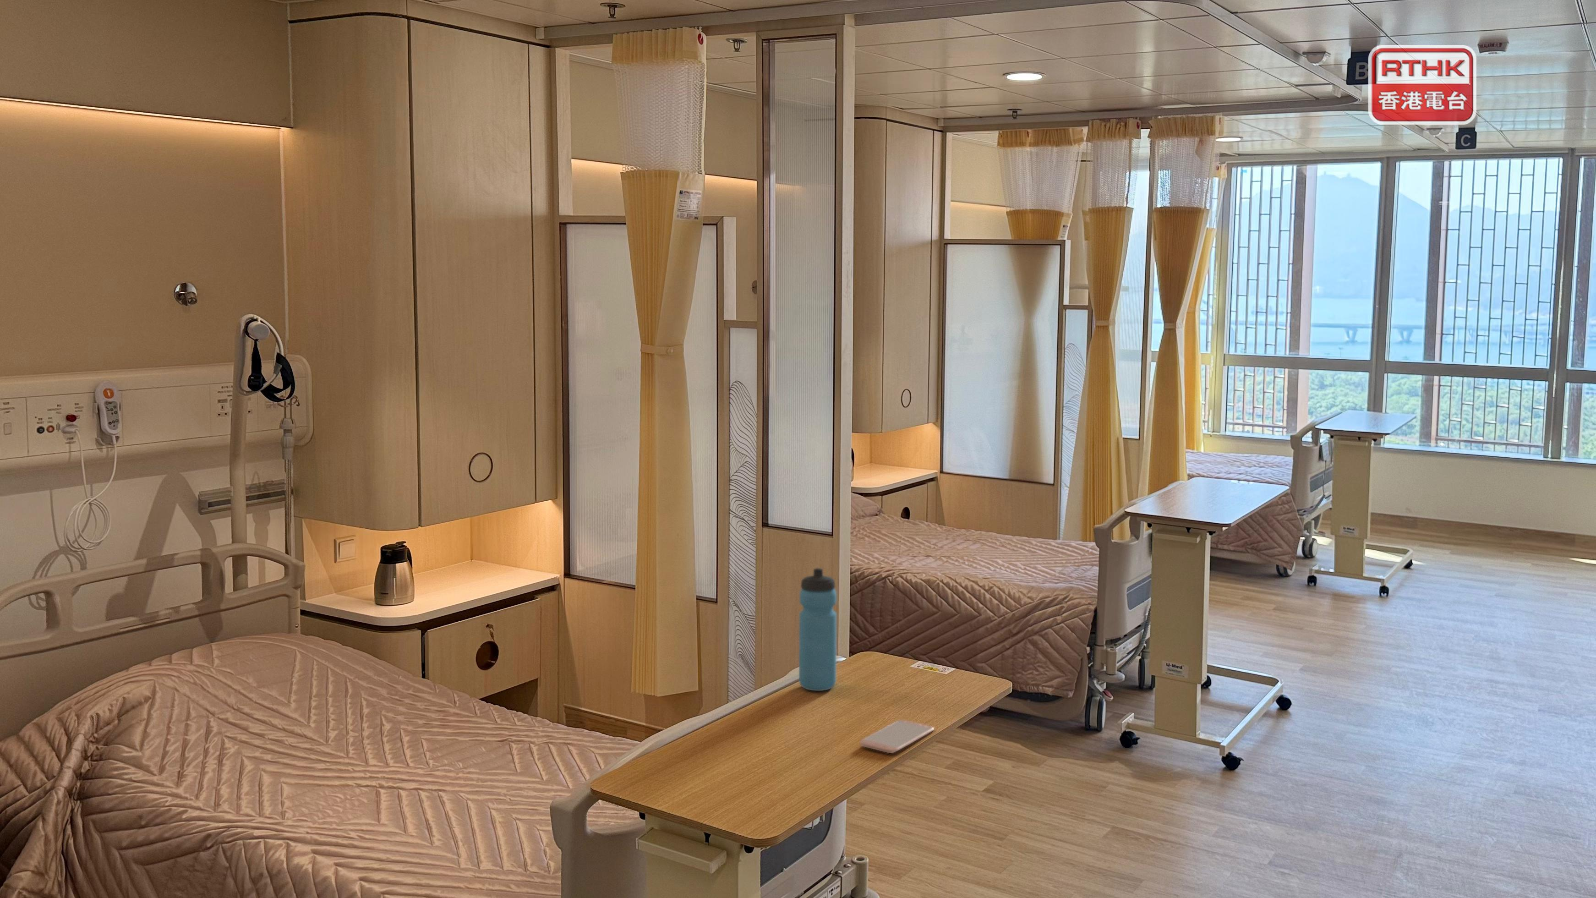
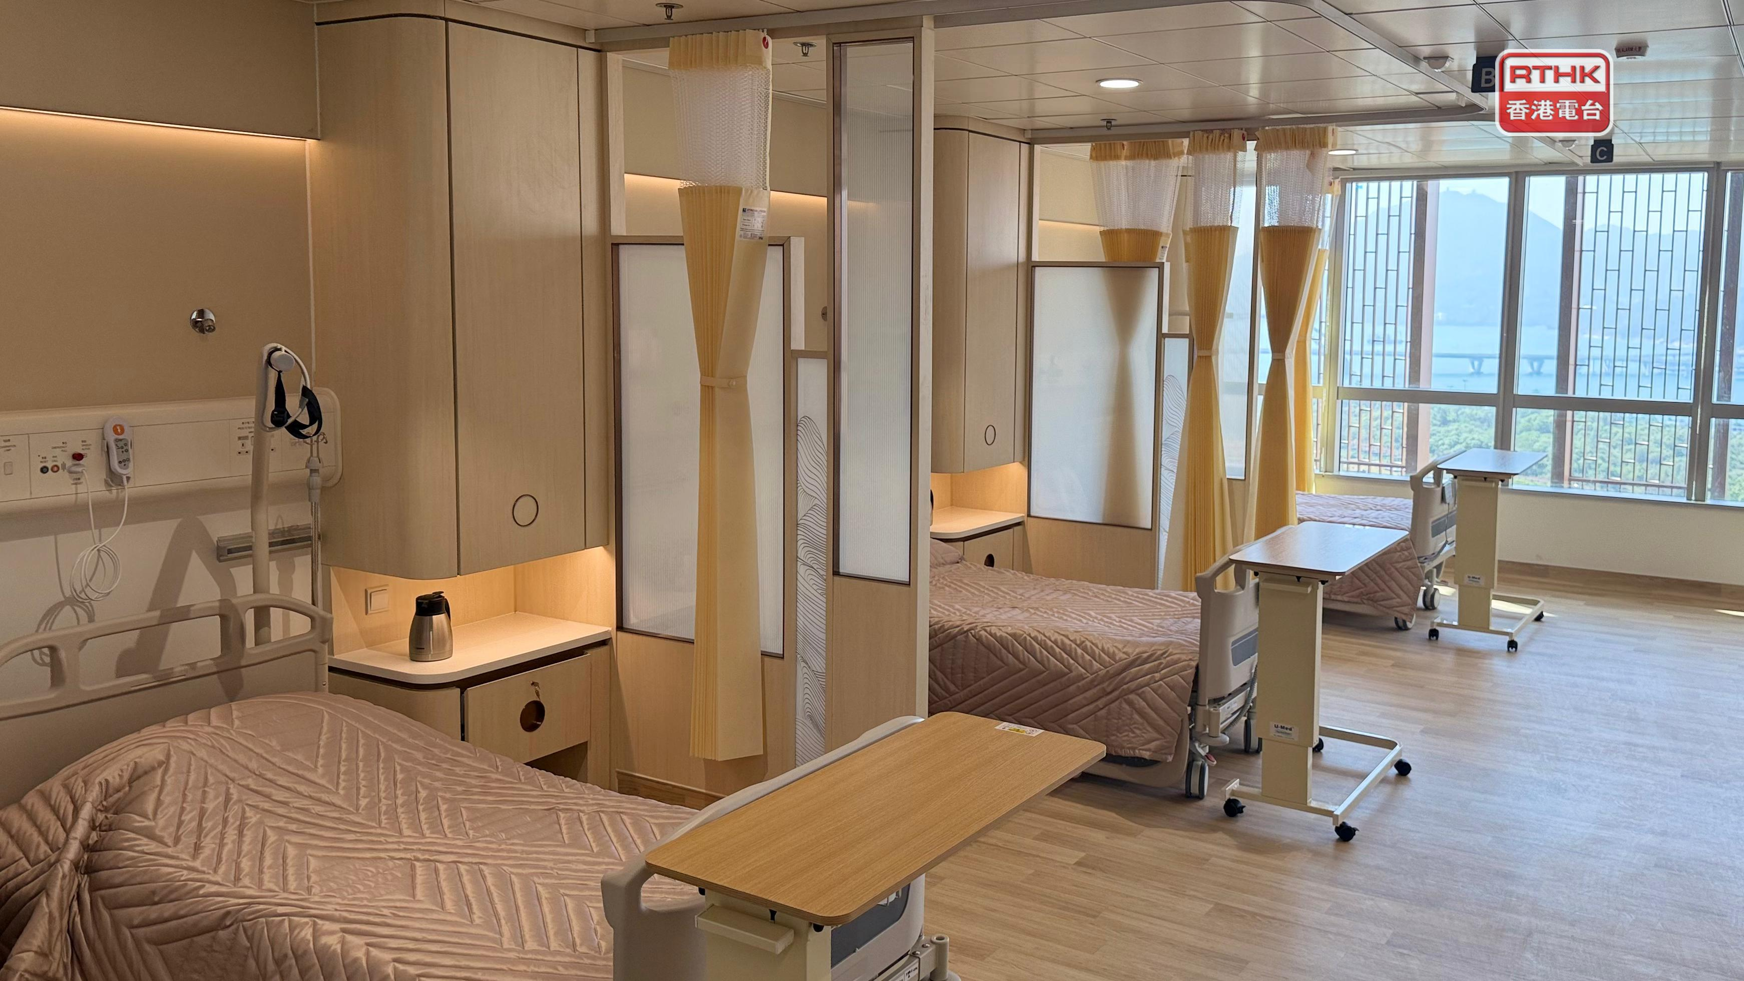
- smartphone [859,719,935,753]
- water bottle [798,568,837,692]
